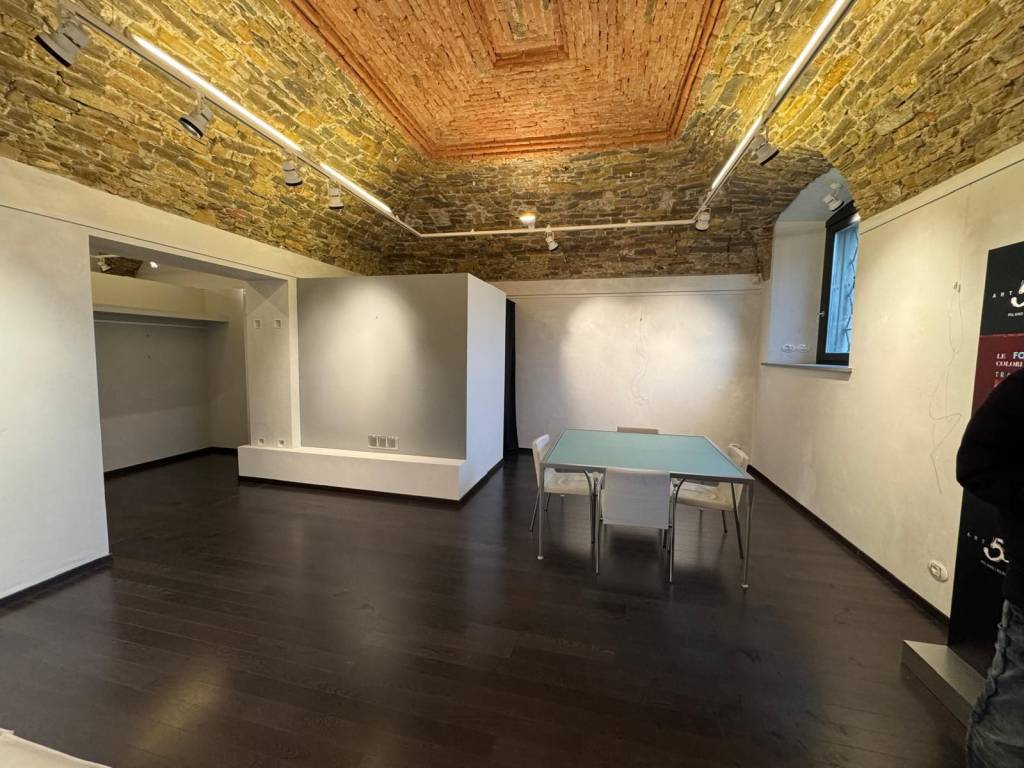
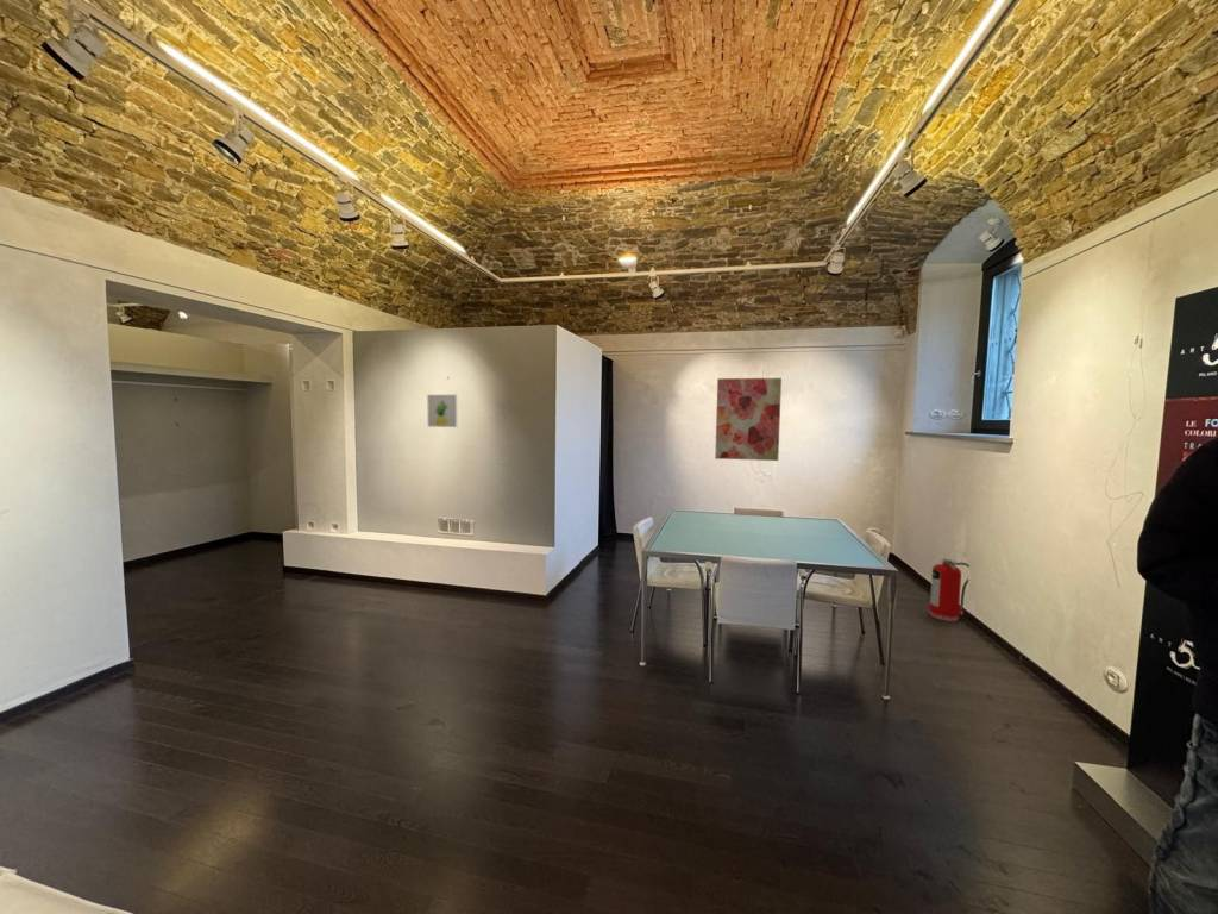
+ wall art [714,377,783,462]
+ wall art [426,394,458,428]
+ fire extinguisher [928,557,971,622]
